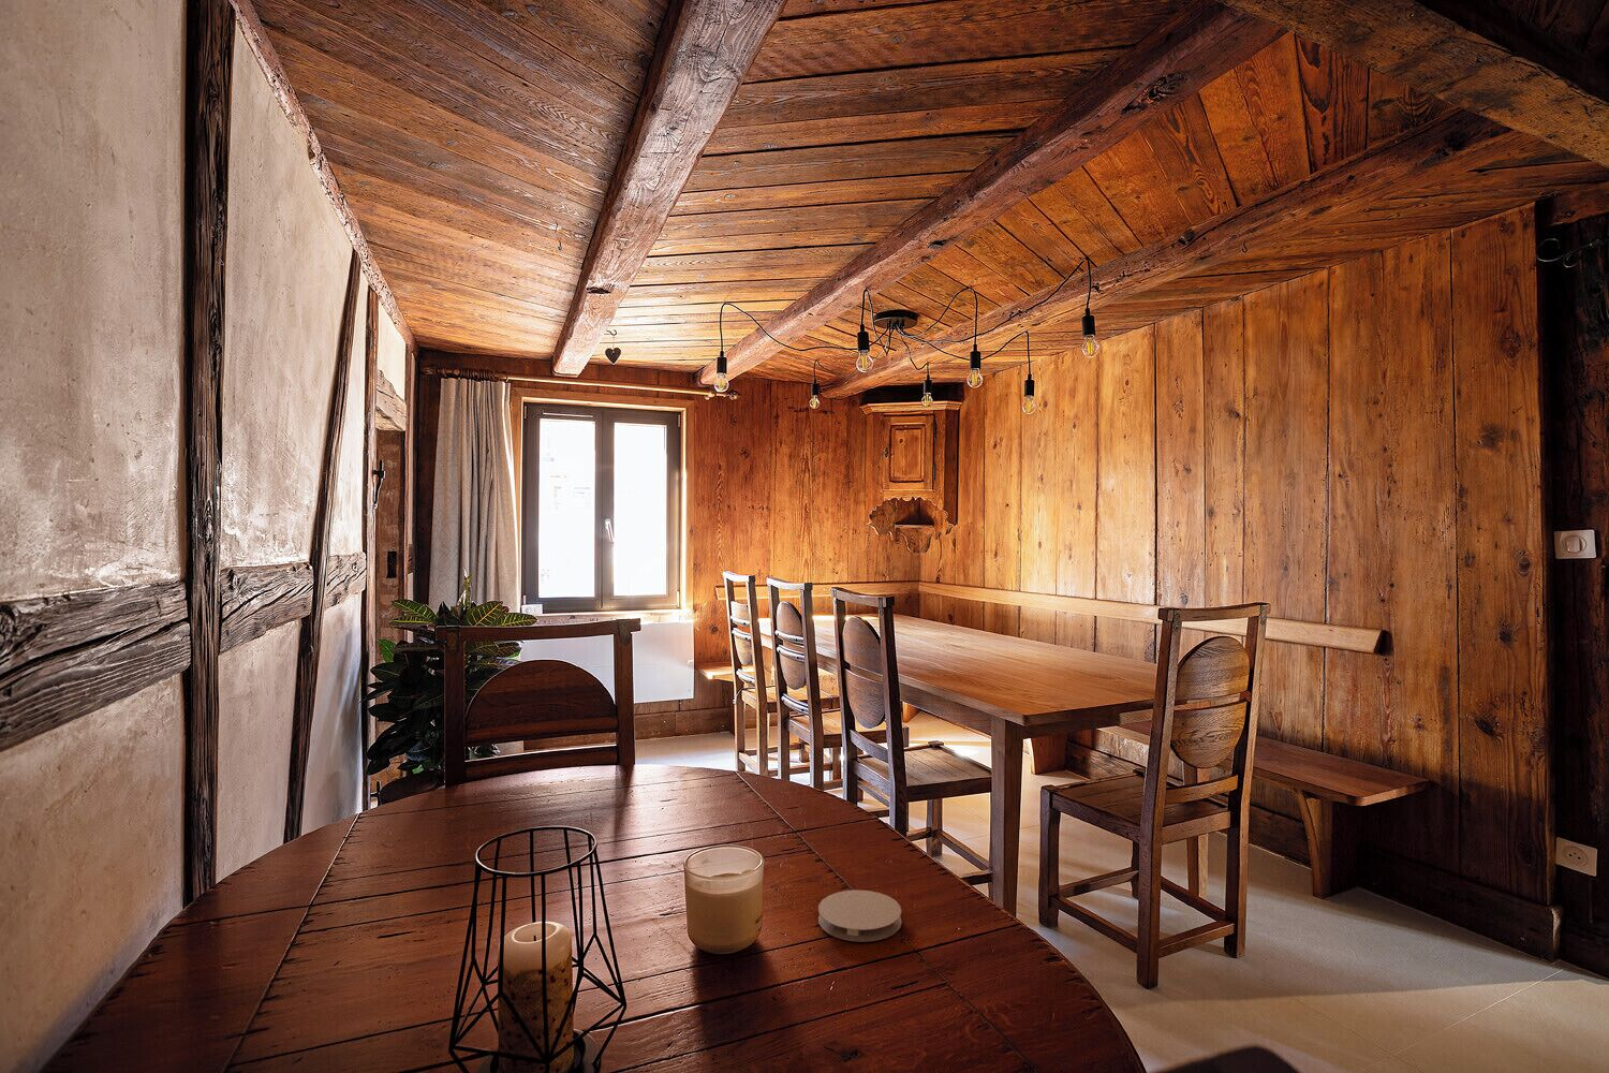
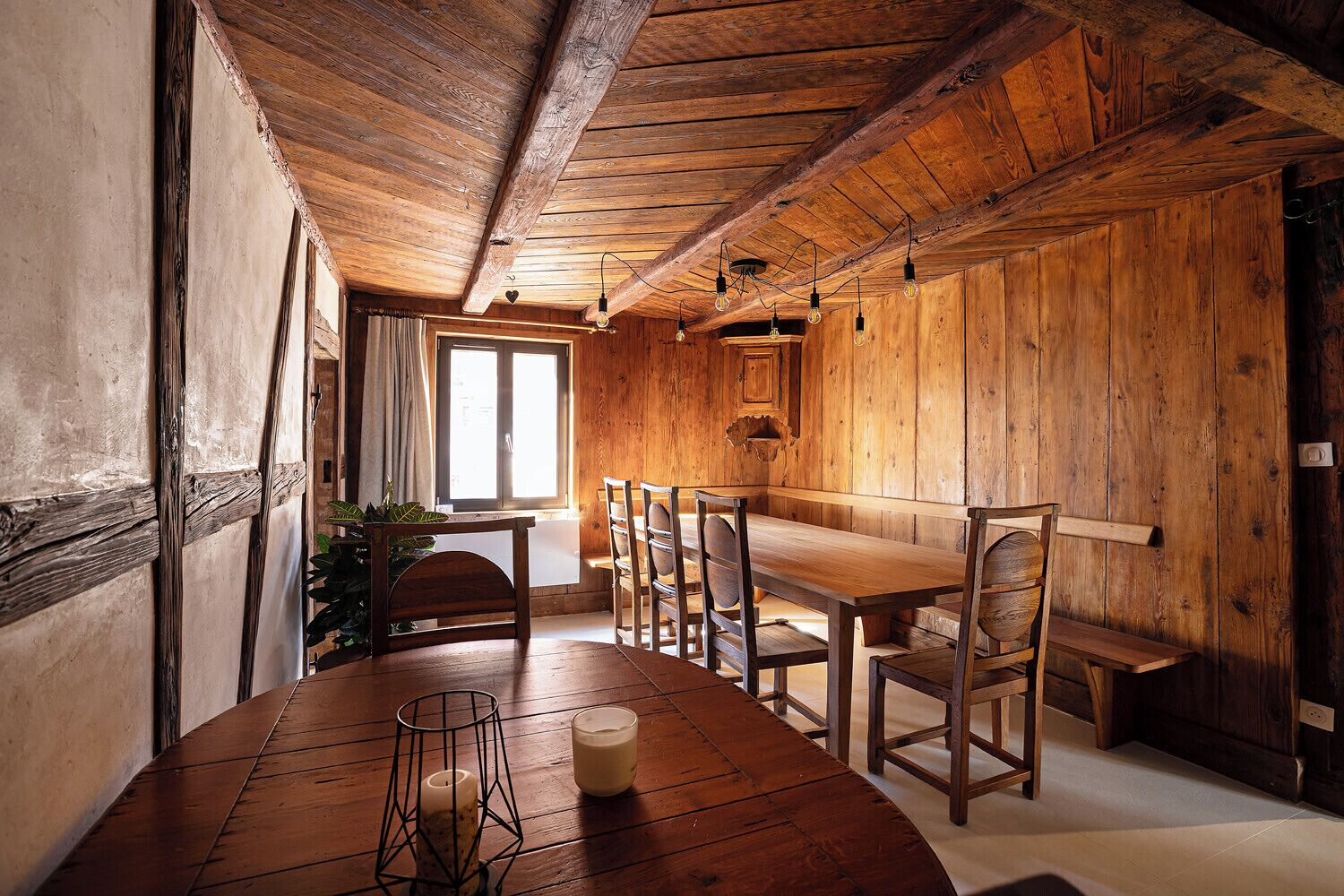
- coaster [818,889,903,944]
